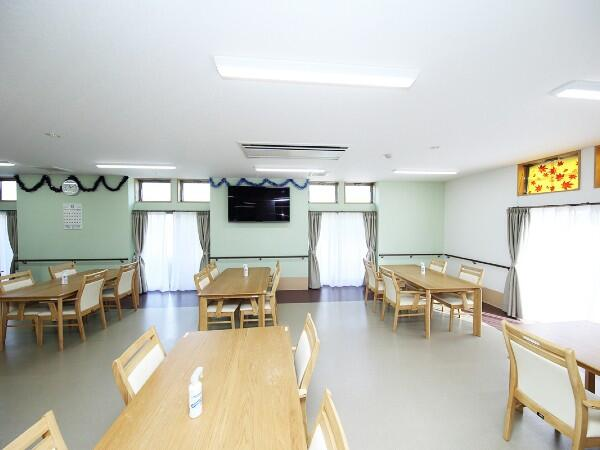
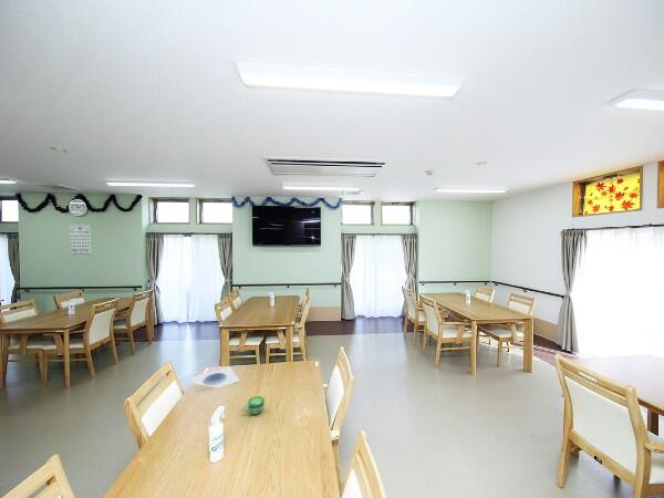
+ cup [241,395,266,415]
+ plate [190,365,241,390]
